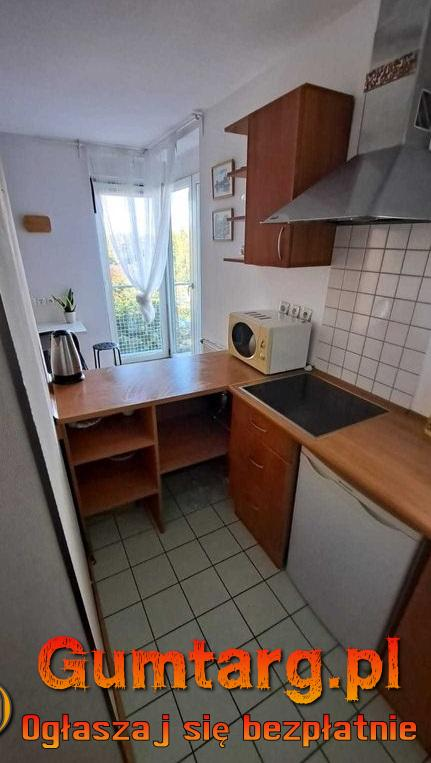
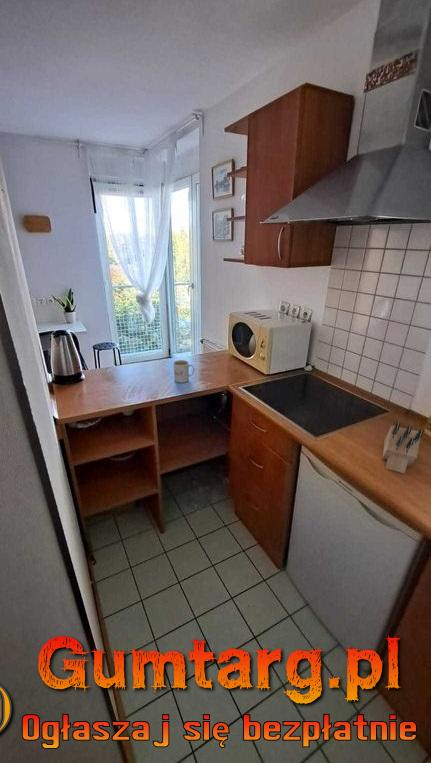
+ knife block [382,421,425,475]
+ mug [173,359,195,384]
